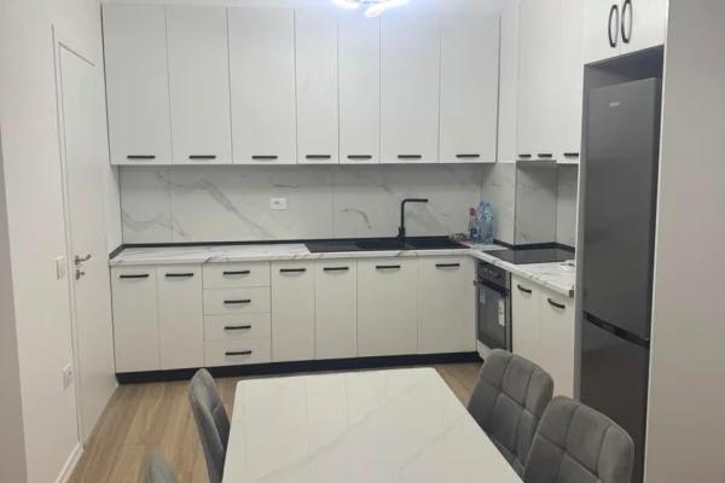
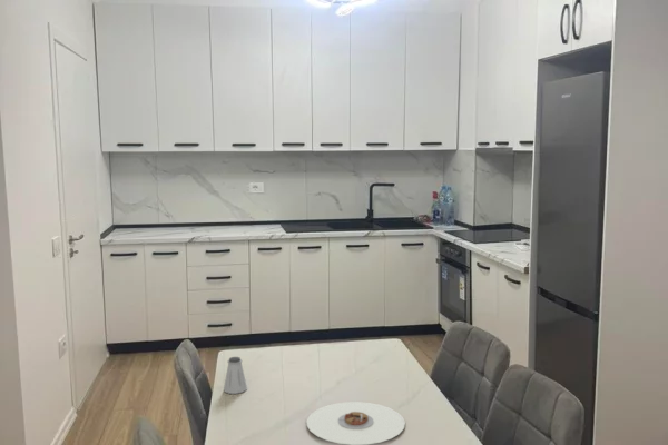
+ plate [306,400,406,445]
+ saltshaker [223,356,248,395]
